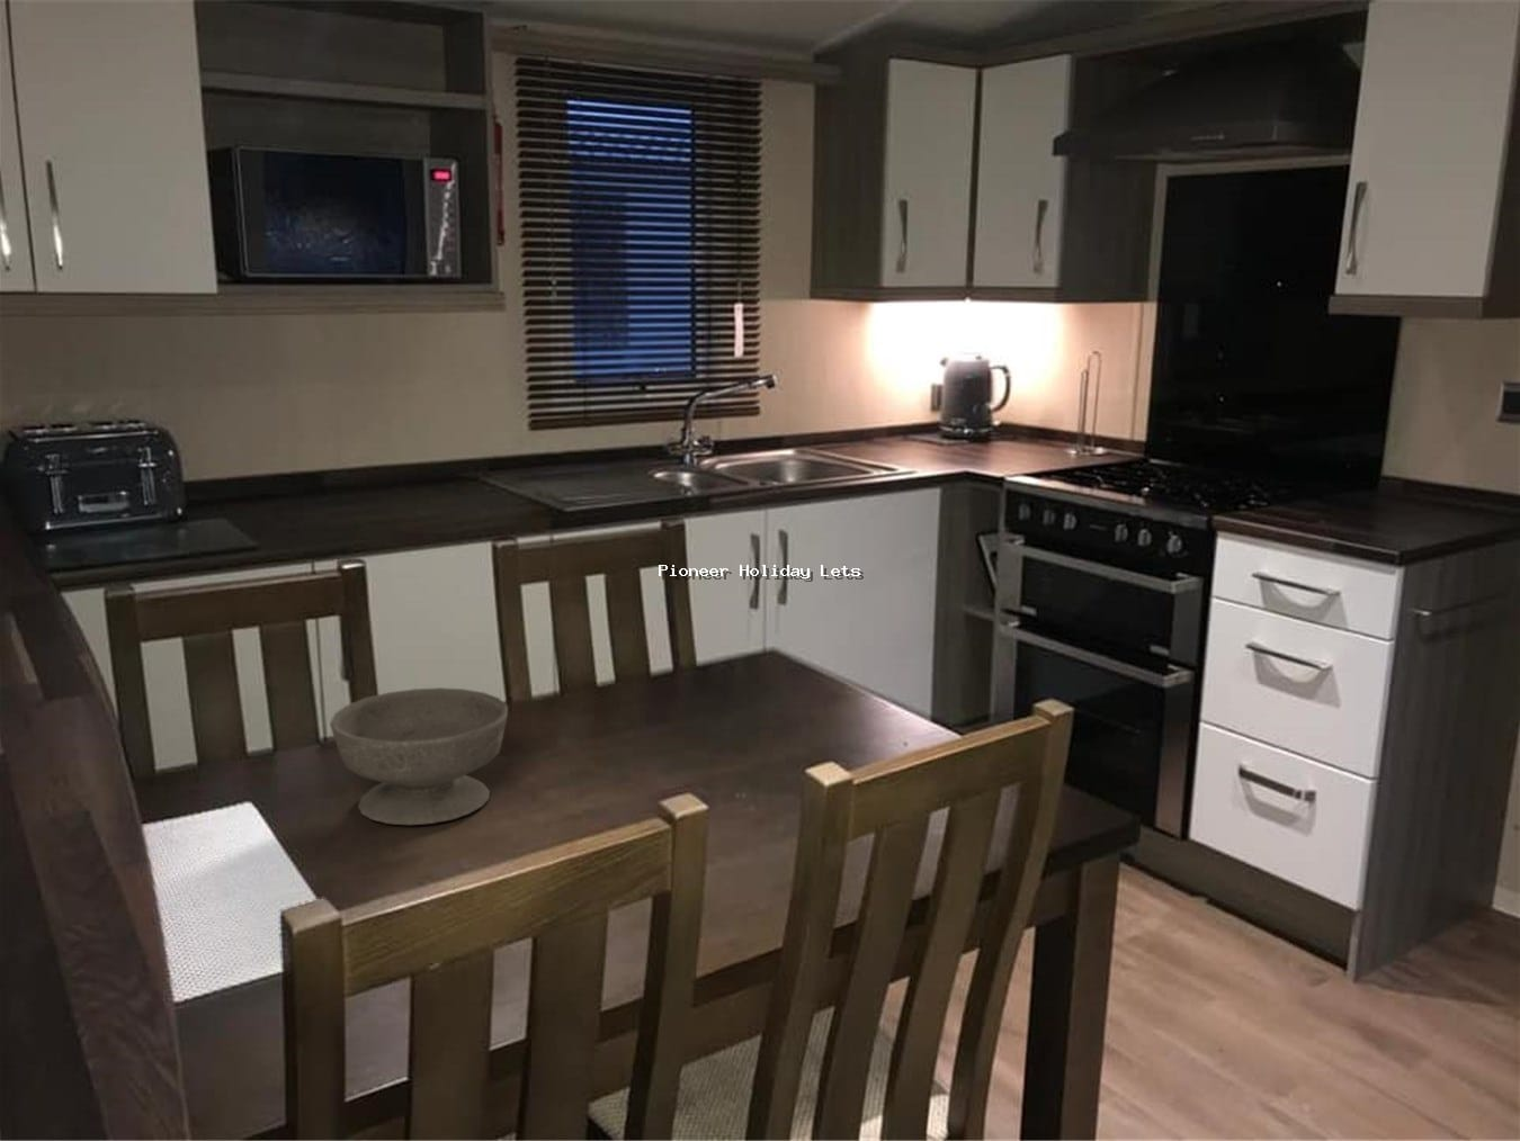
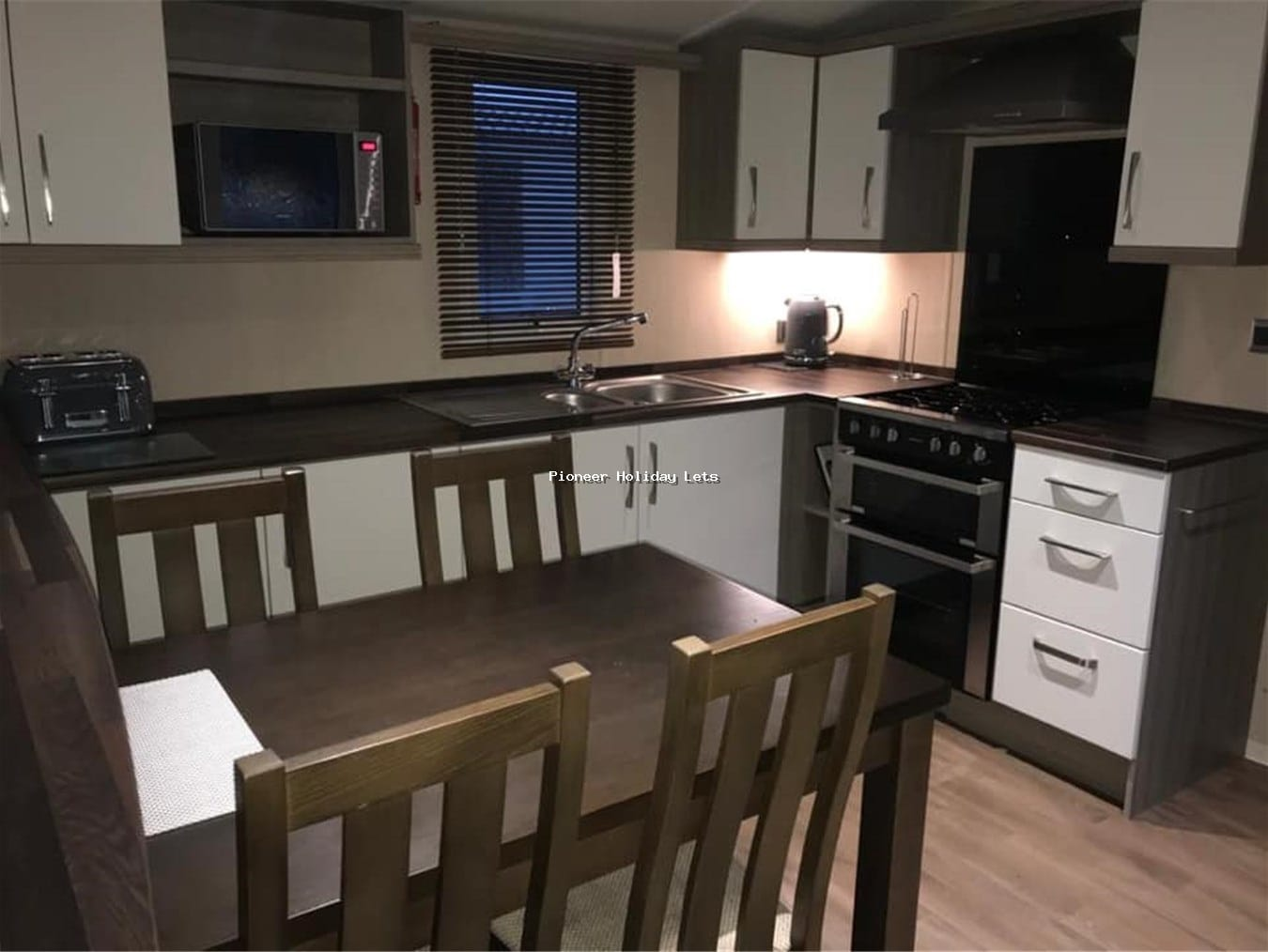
- bowl [328,687,509,826]
